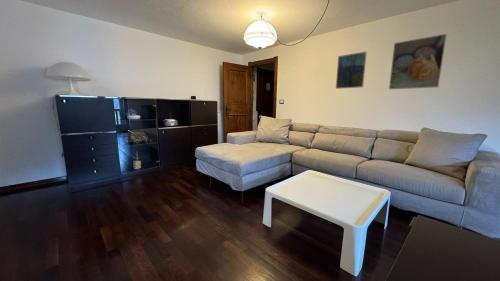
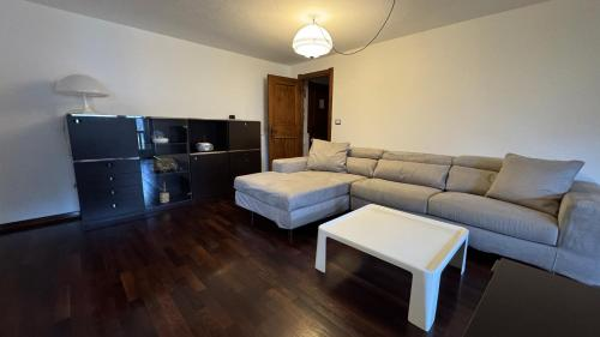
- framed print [335,51,368,90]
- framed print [388,33,448,90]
